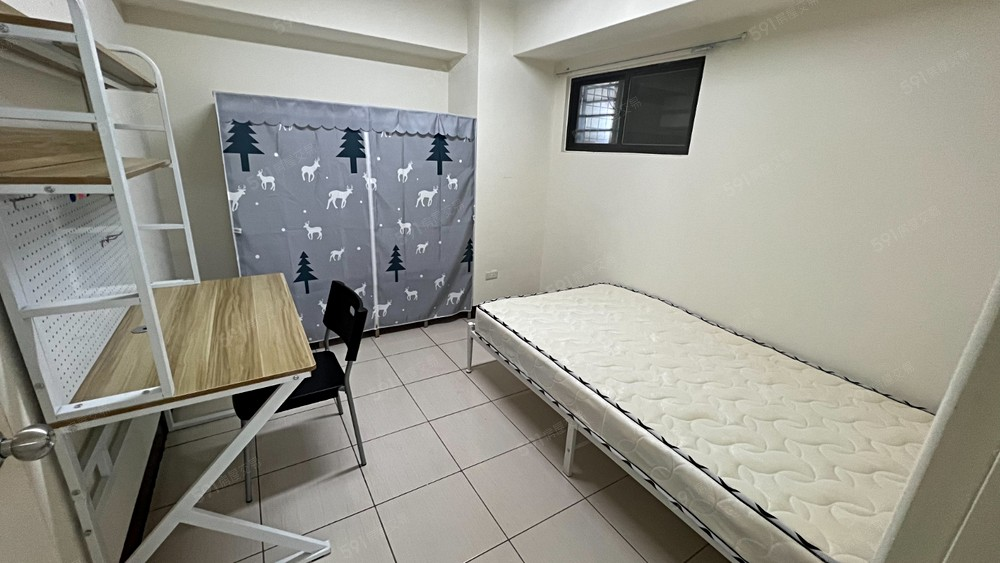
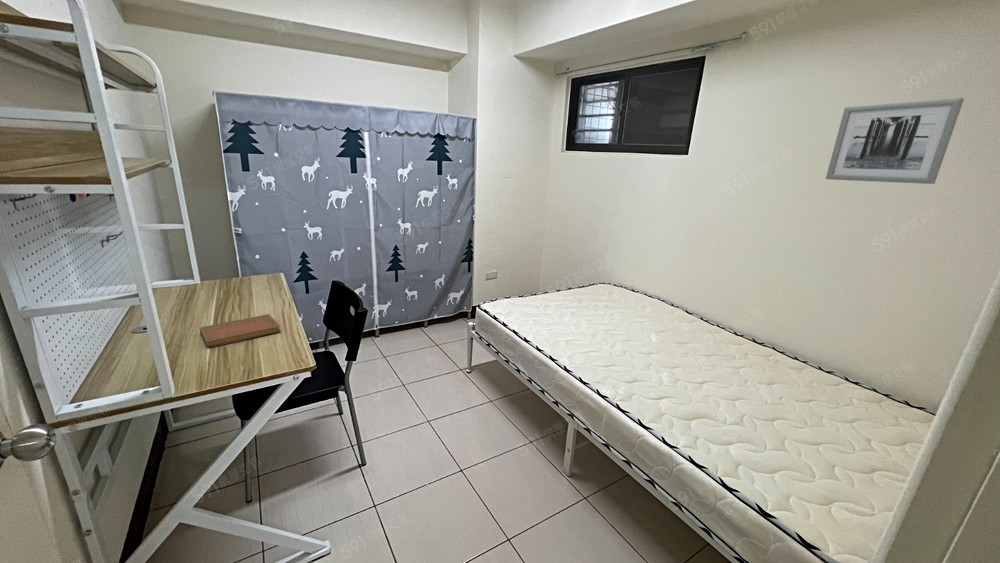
+ wall art [825,97,965,185]
+ notebook [199,313,282,348]
